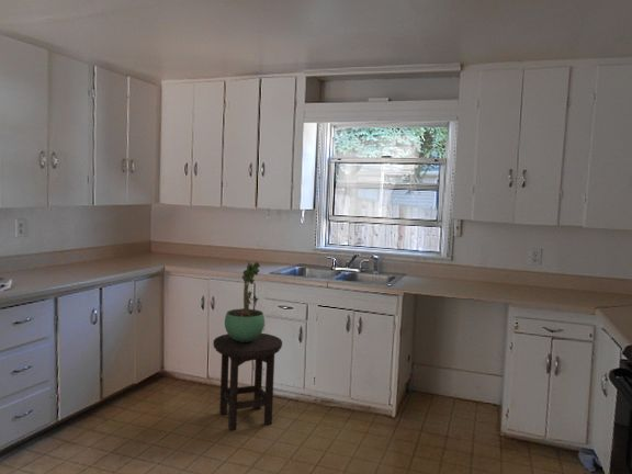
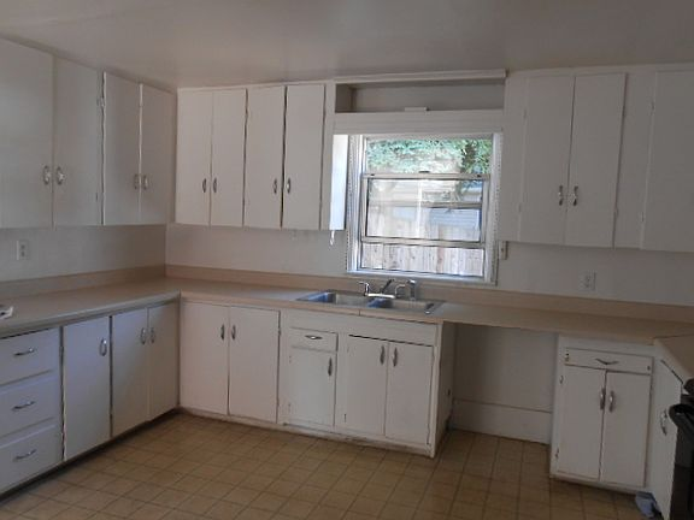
- potted plant [224,261,266,342]
- stool [212,332,283,431]
